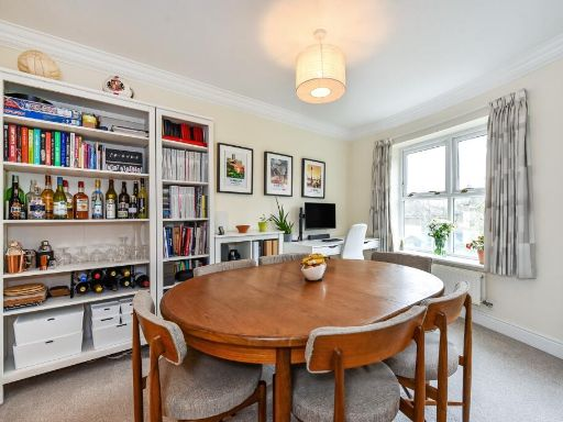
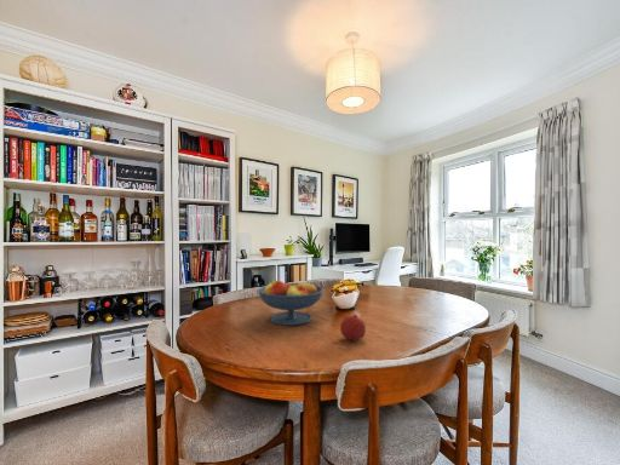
+ fruit bowl [257,279,325,327]
+ fruit [339,314,367,341]
